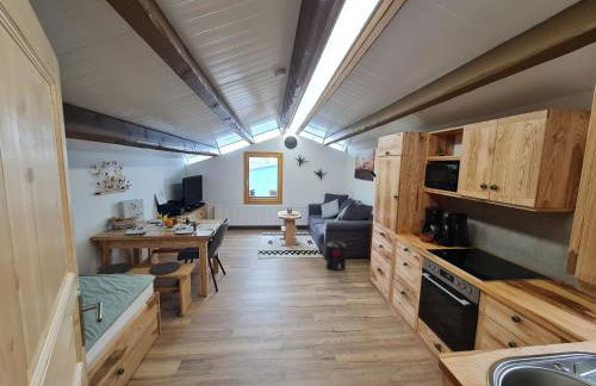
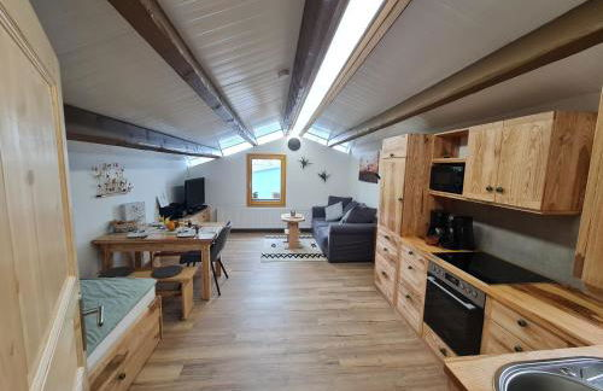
- supplement container [325,239,347,272]
